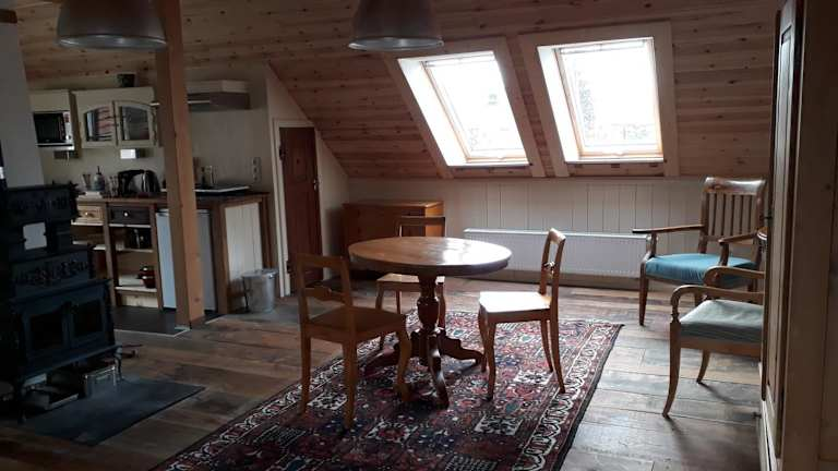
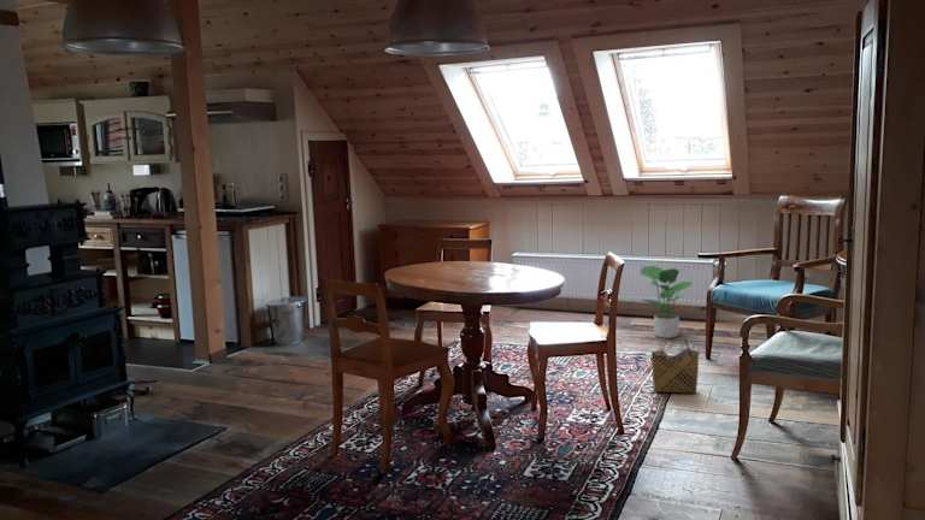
+ potted plant [640,265,694,339]
+ woven basket [650,326,701,394]
